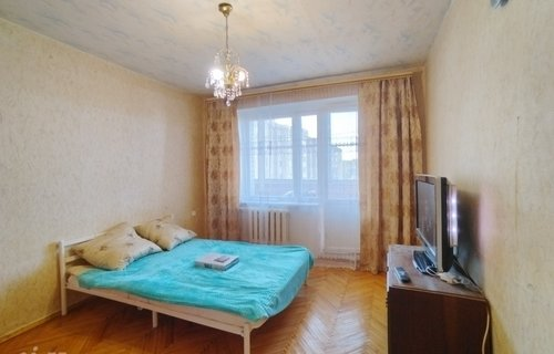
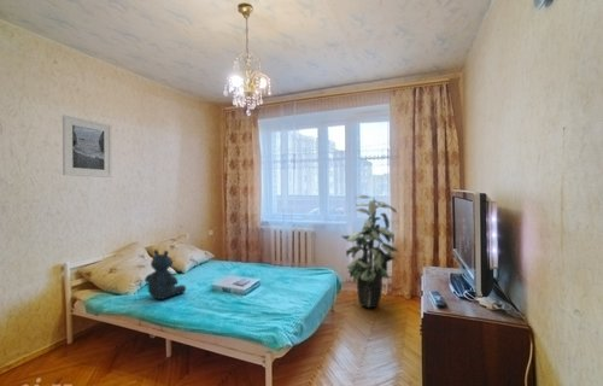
+ indoor plant [340,194,399,309]
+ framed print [62,115,113,179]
+ teddy bear [144,248,188,300]
